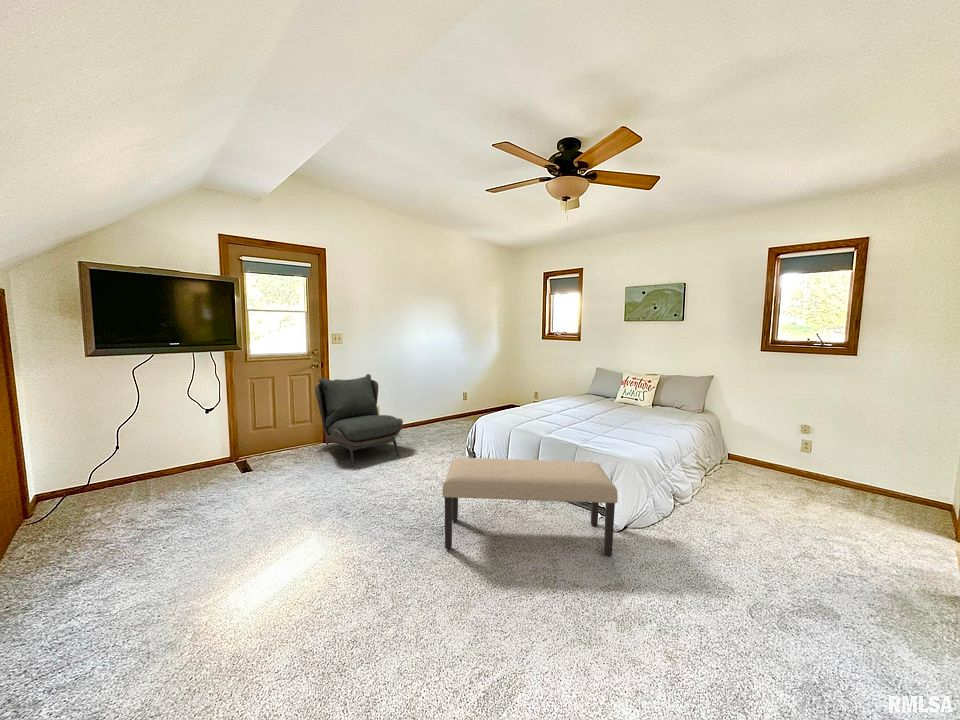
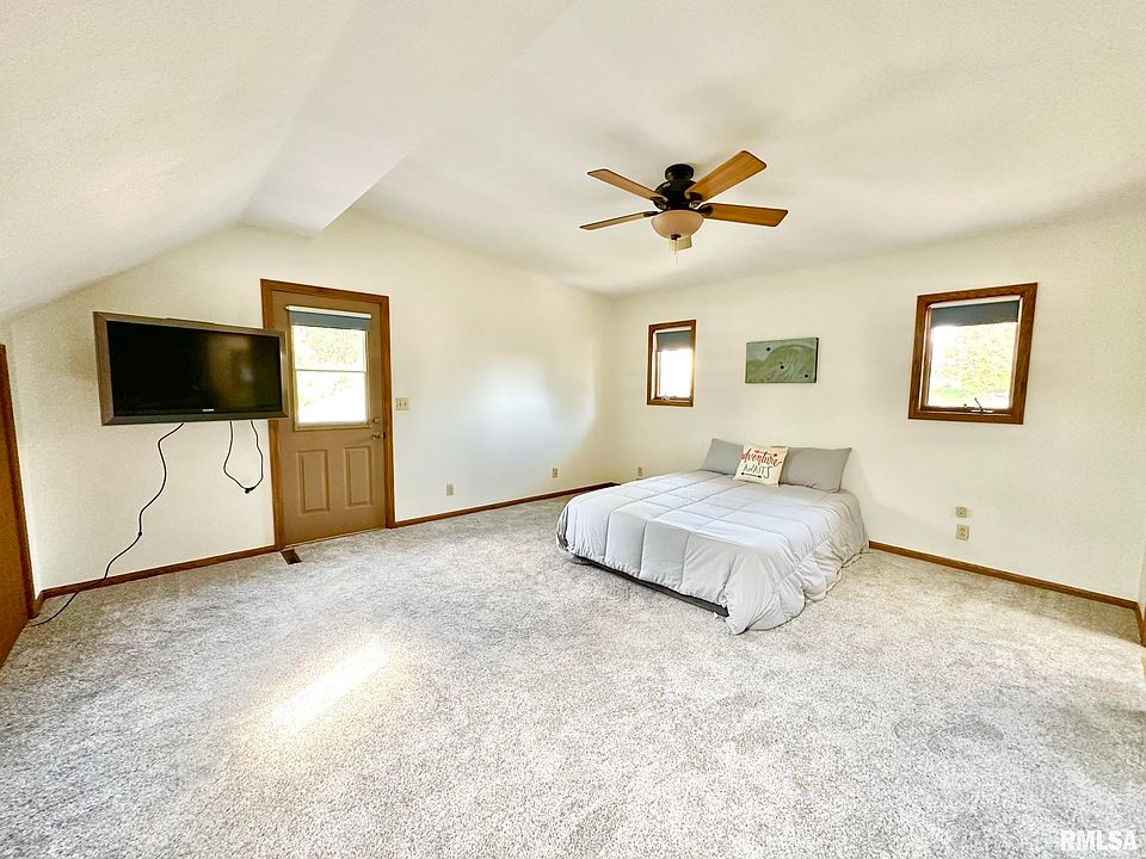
- bench [442,457,619,556]
- armless chair [314,373,404,468]
